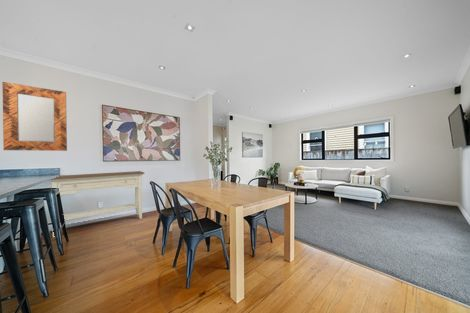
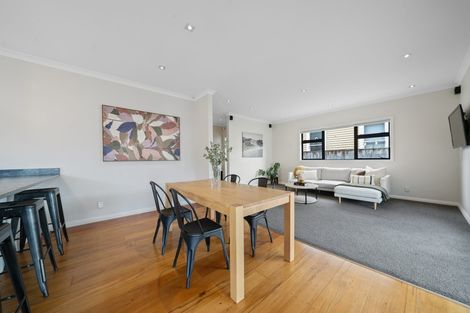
- home mirror [2,81,68,152]
- console table [48,170,145,238]
